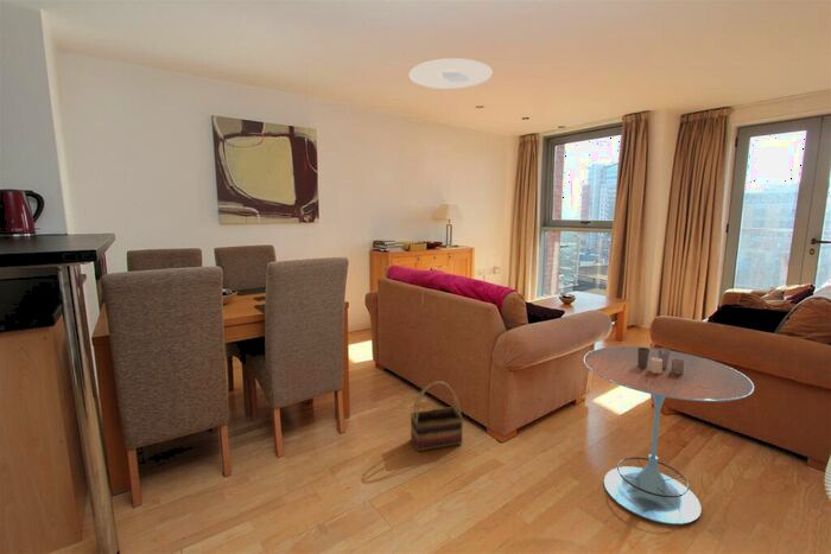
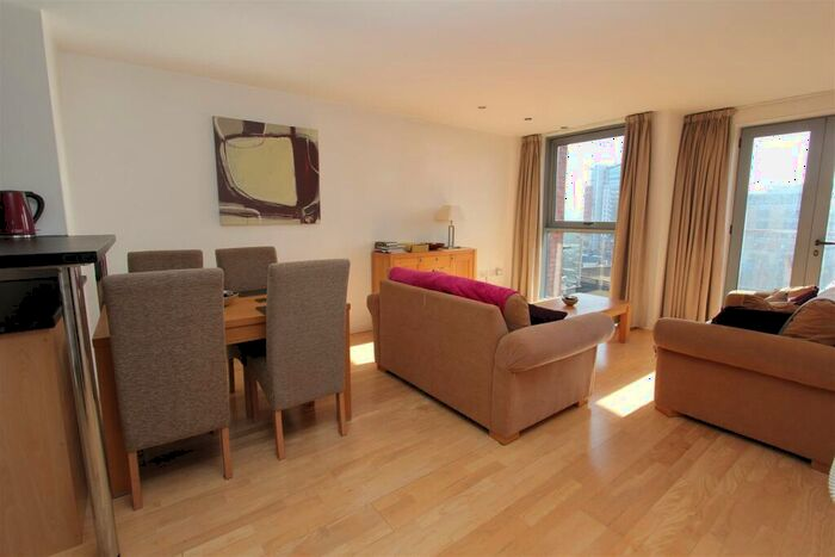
- ceiling light [408,57,494,90]
- basket [410,380,464,452]
- side table [583,340,755,526]
